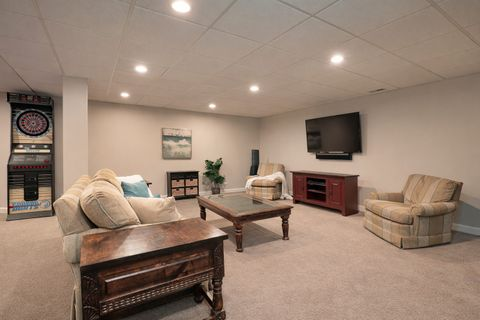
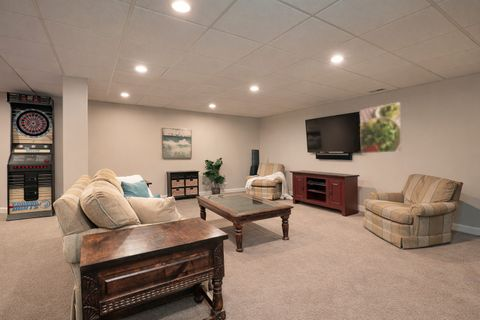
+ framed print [359,101,403,154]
